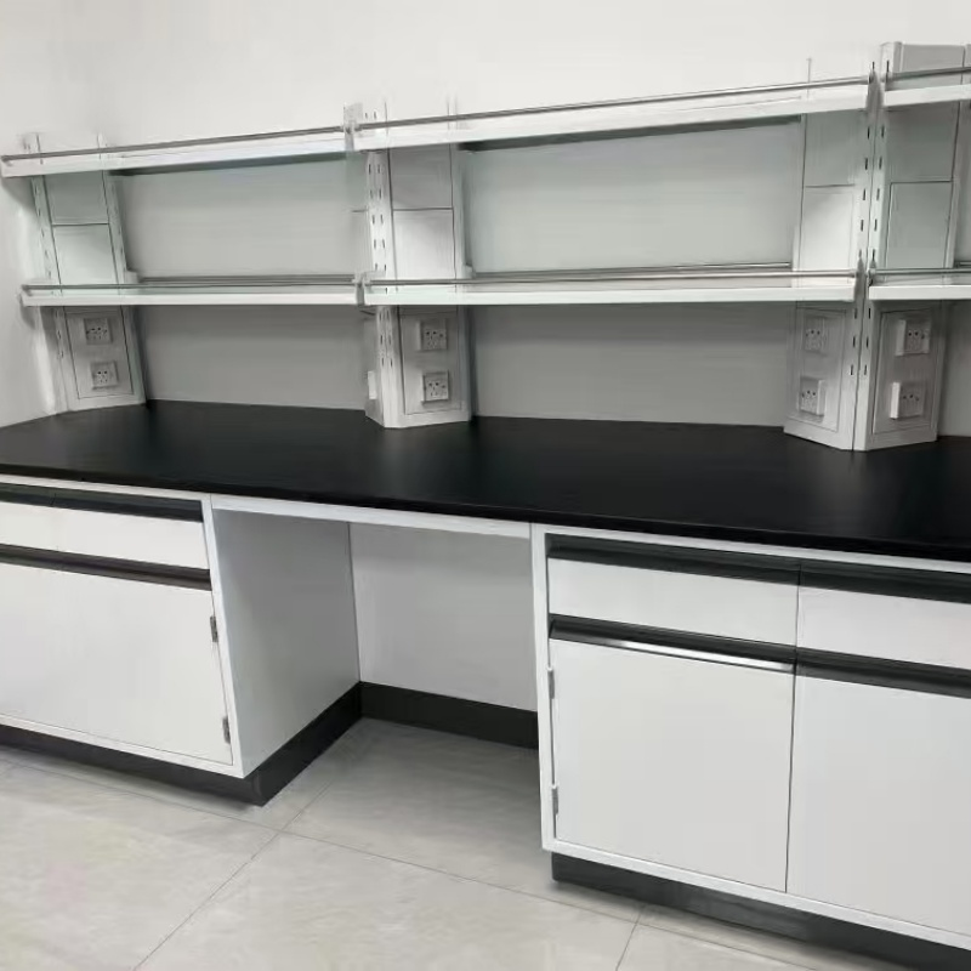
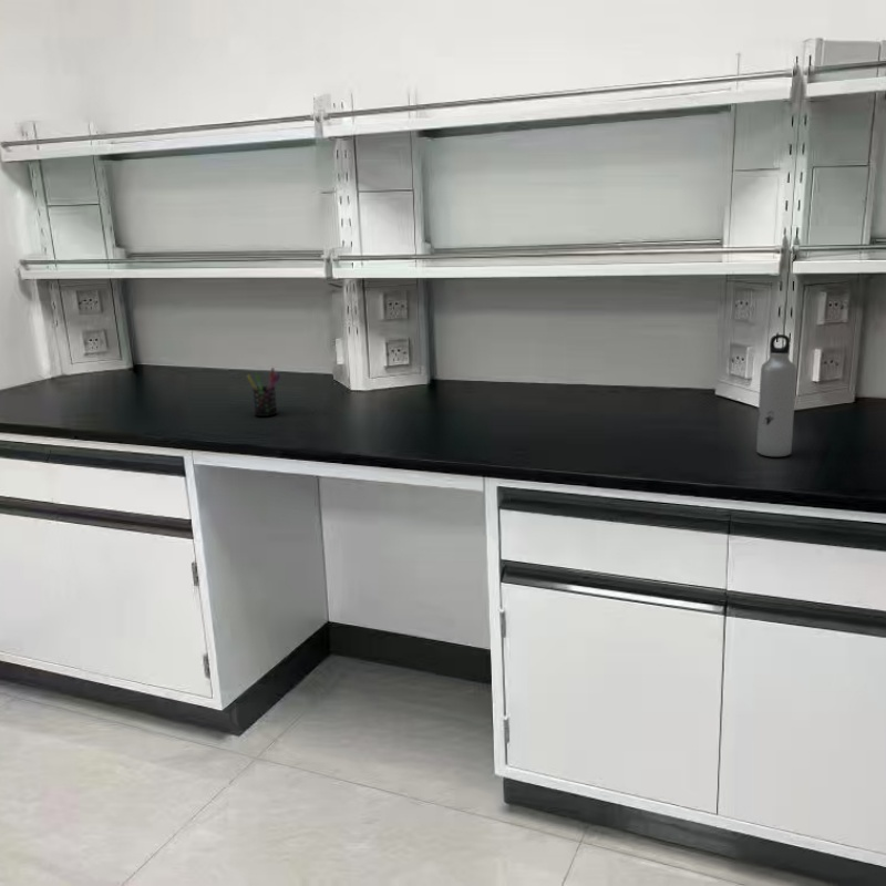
+ pen holder [246,367,281,418]
+ water bottle [755,333,797,457]
